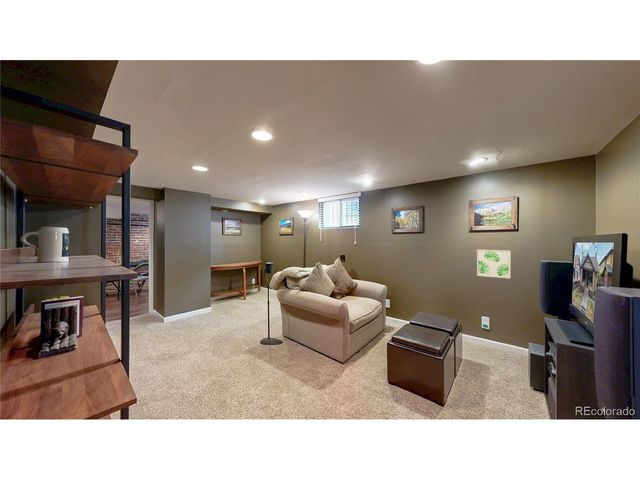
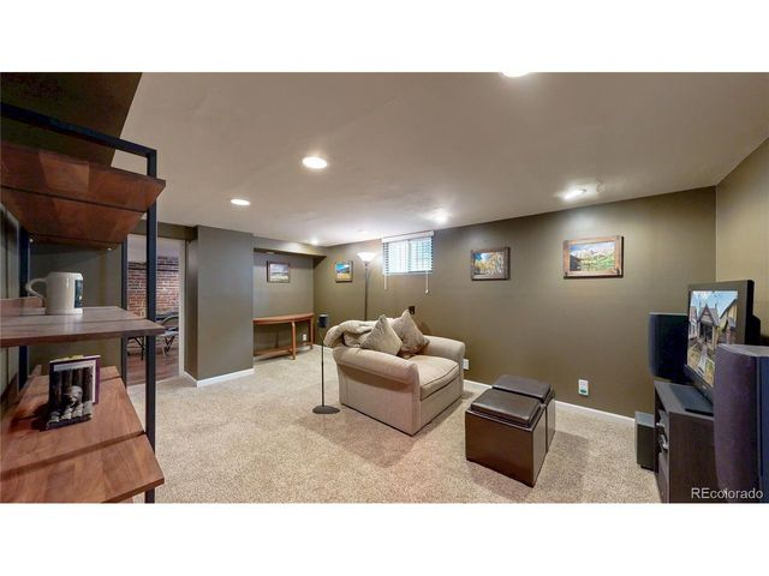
- wall art [476,249,512,279]
